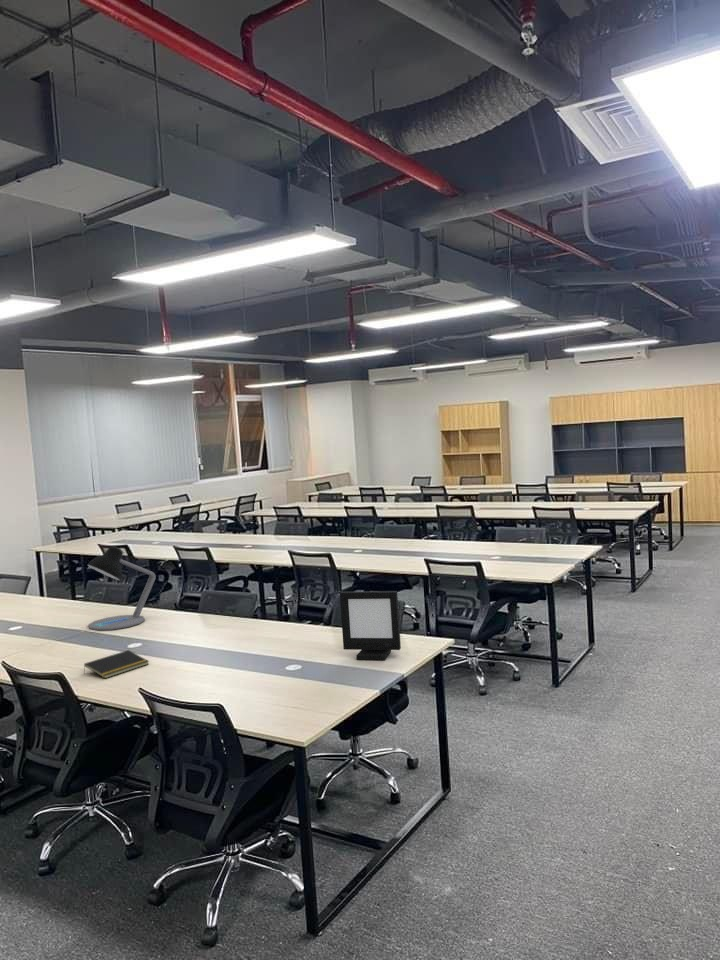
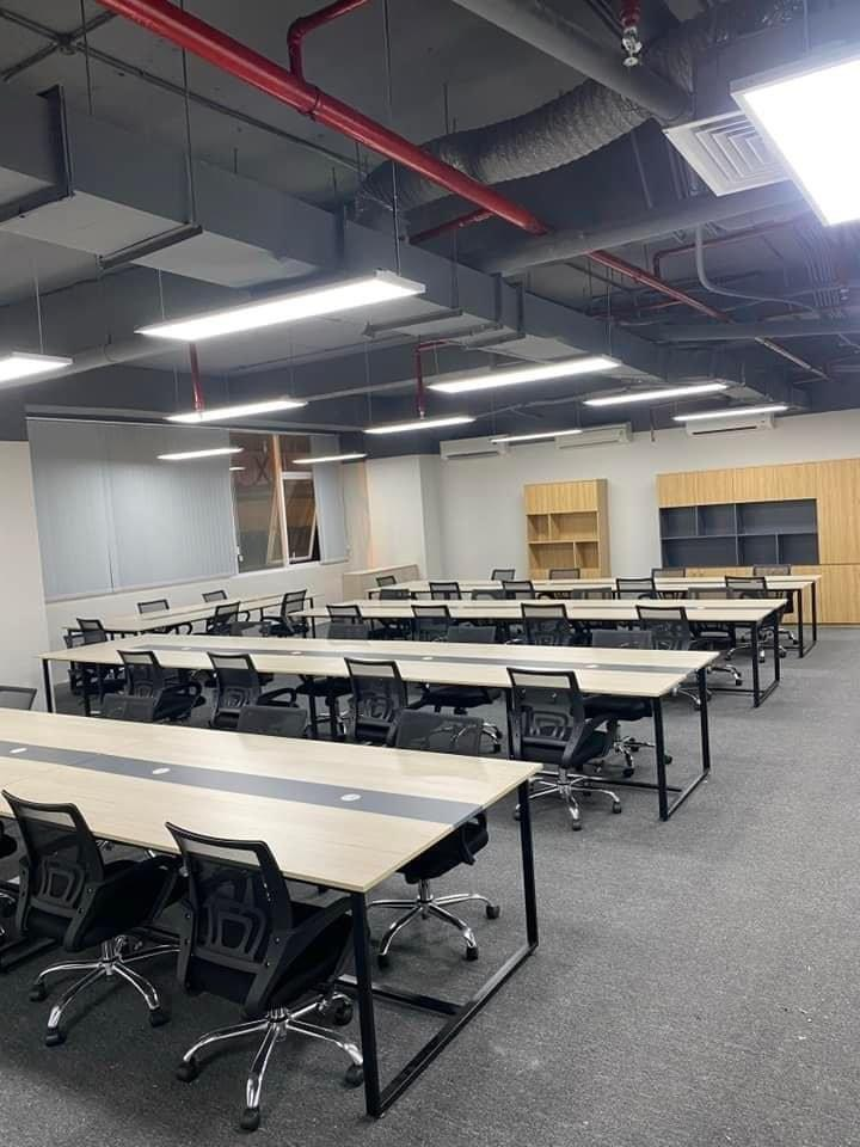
- picture frame [339,590,402,661]
- notepad [83,649,150,679]
- desk lamp [87,545,157,631]
